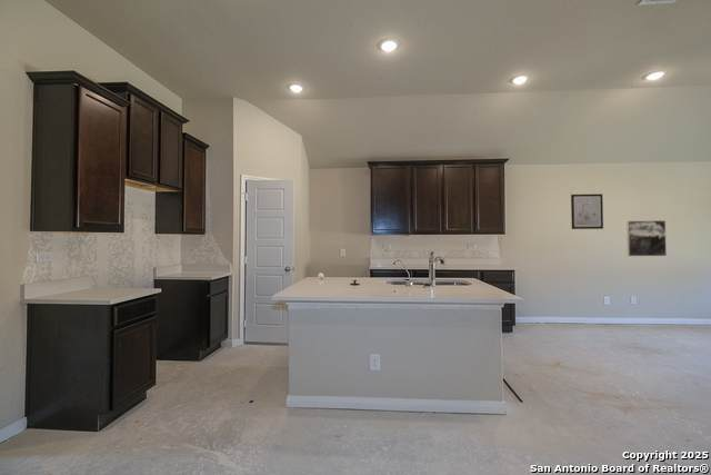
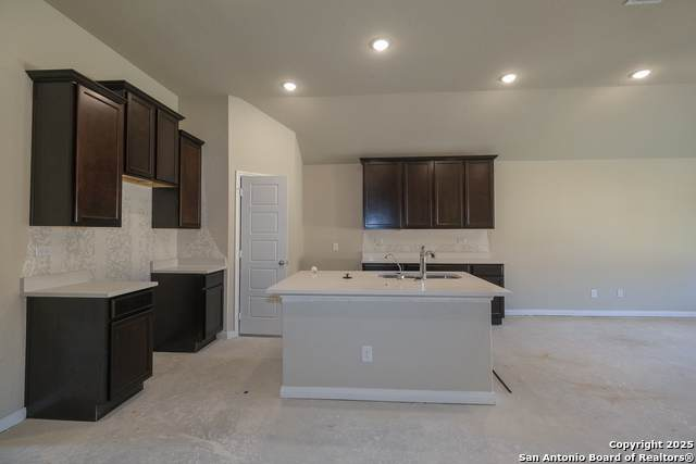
- wall art [570,192,604,230]
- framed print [625,219,668,257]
